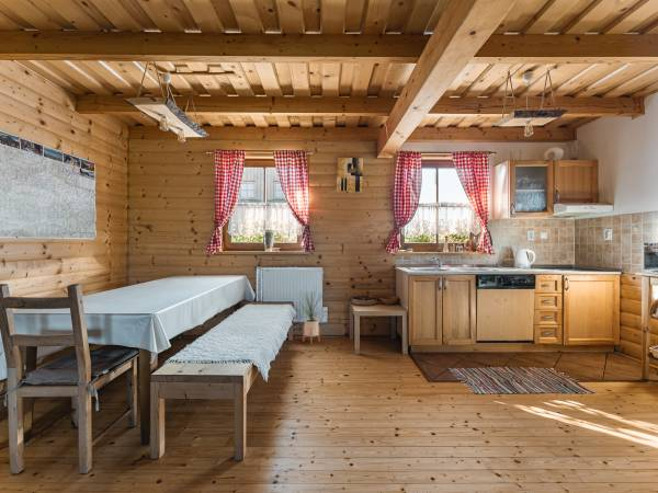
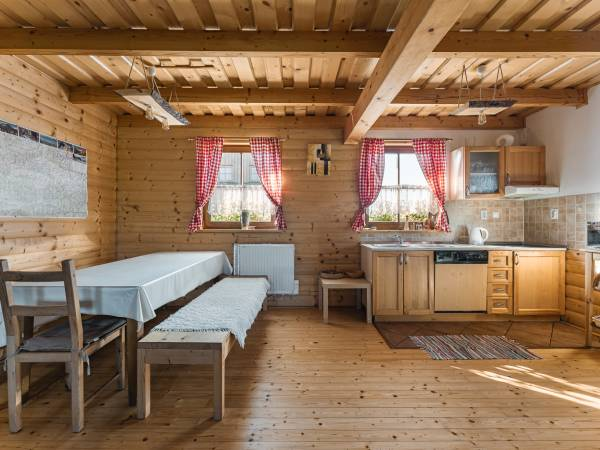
- house plant [297,286,328,345]
